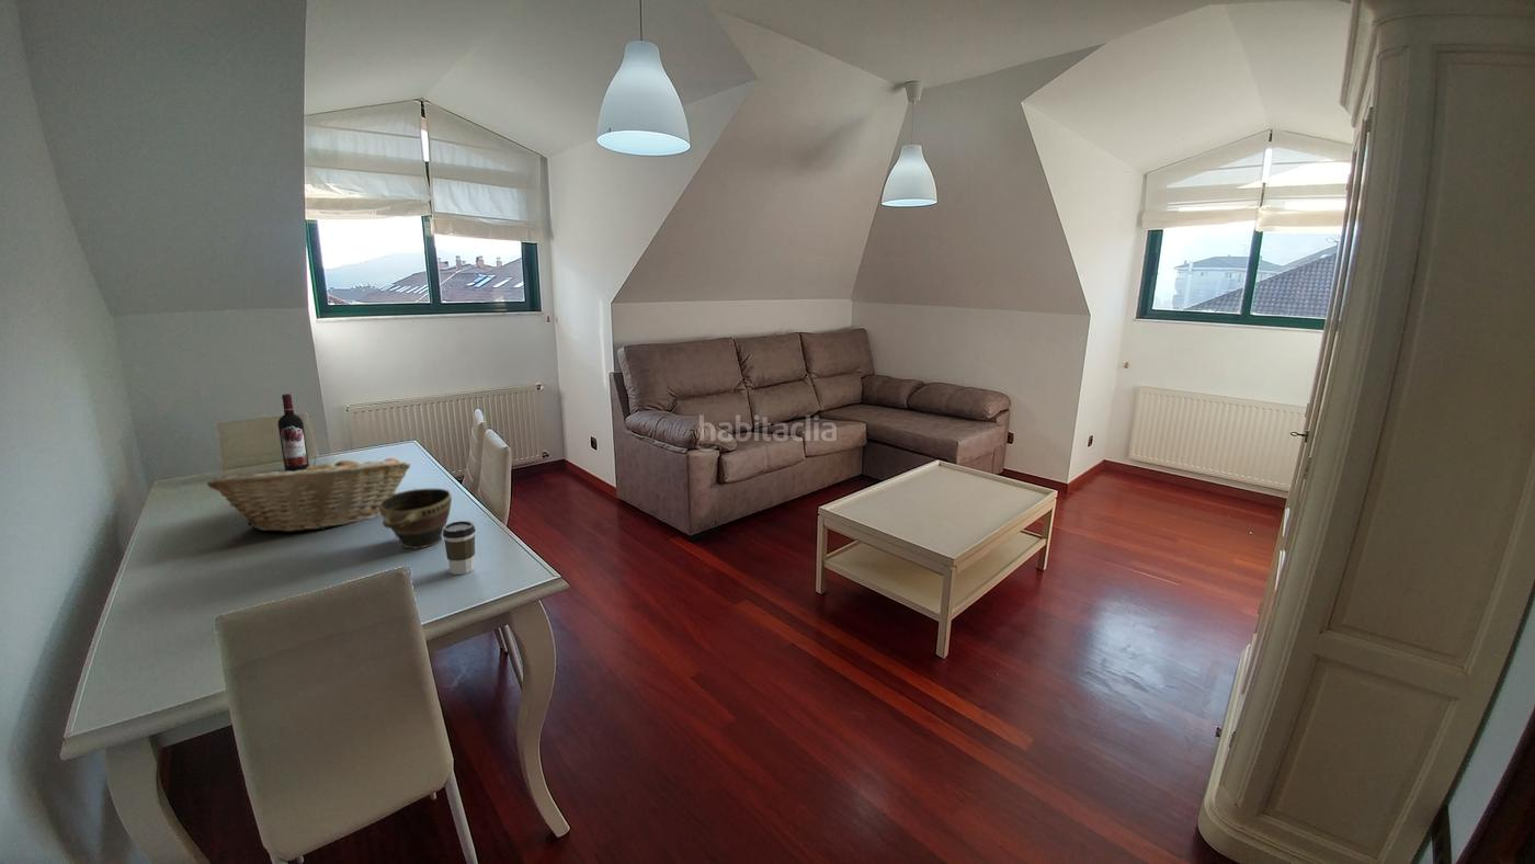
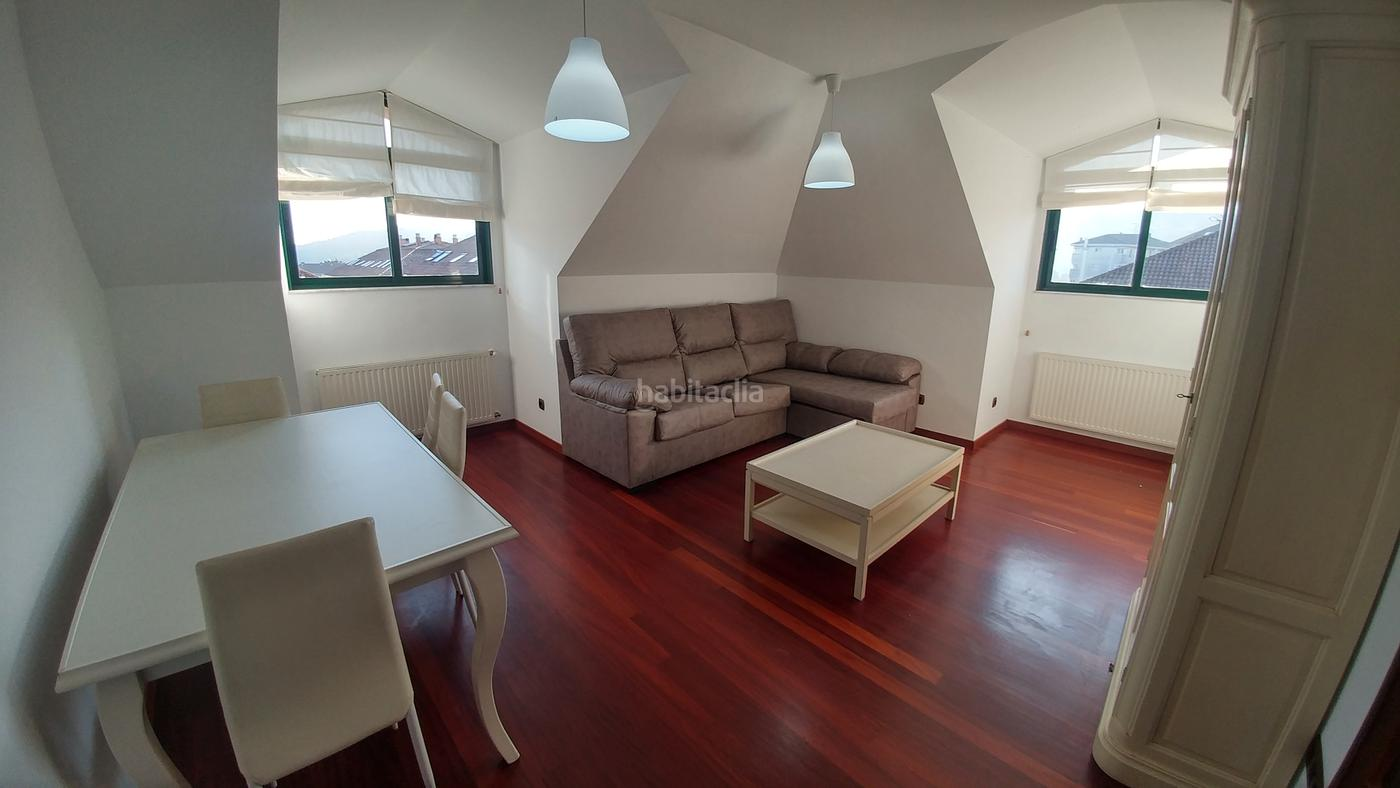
- coffee cup [442,520,477,576]
- wine bottle [277,393,310,471]
- fruit basket [206,456,411,533]
- bowl [379,488,453,550]
